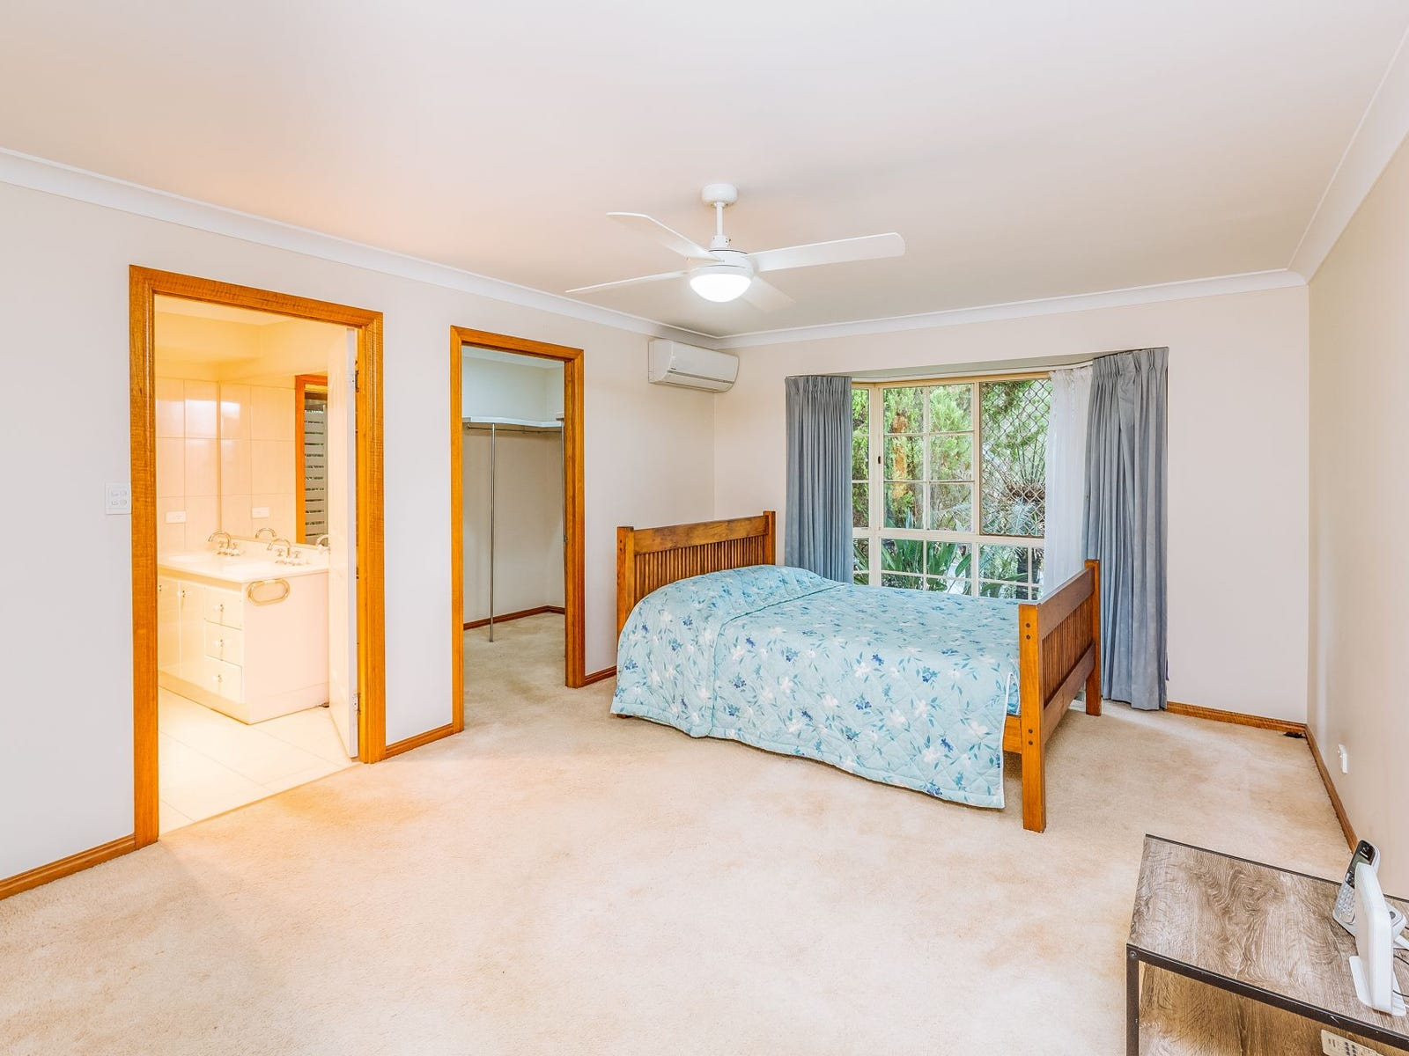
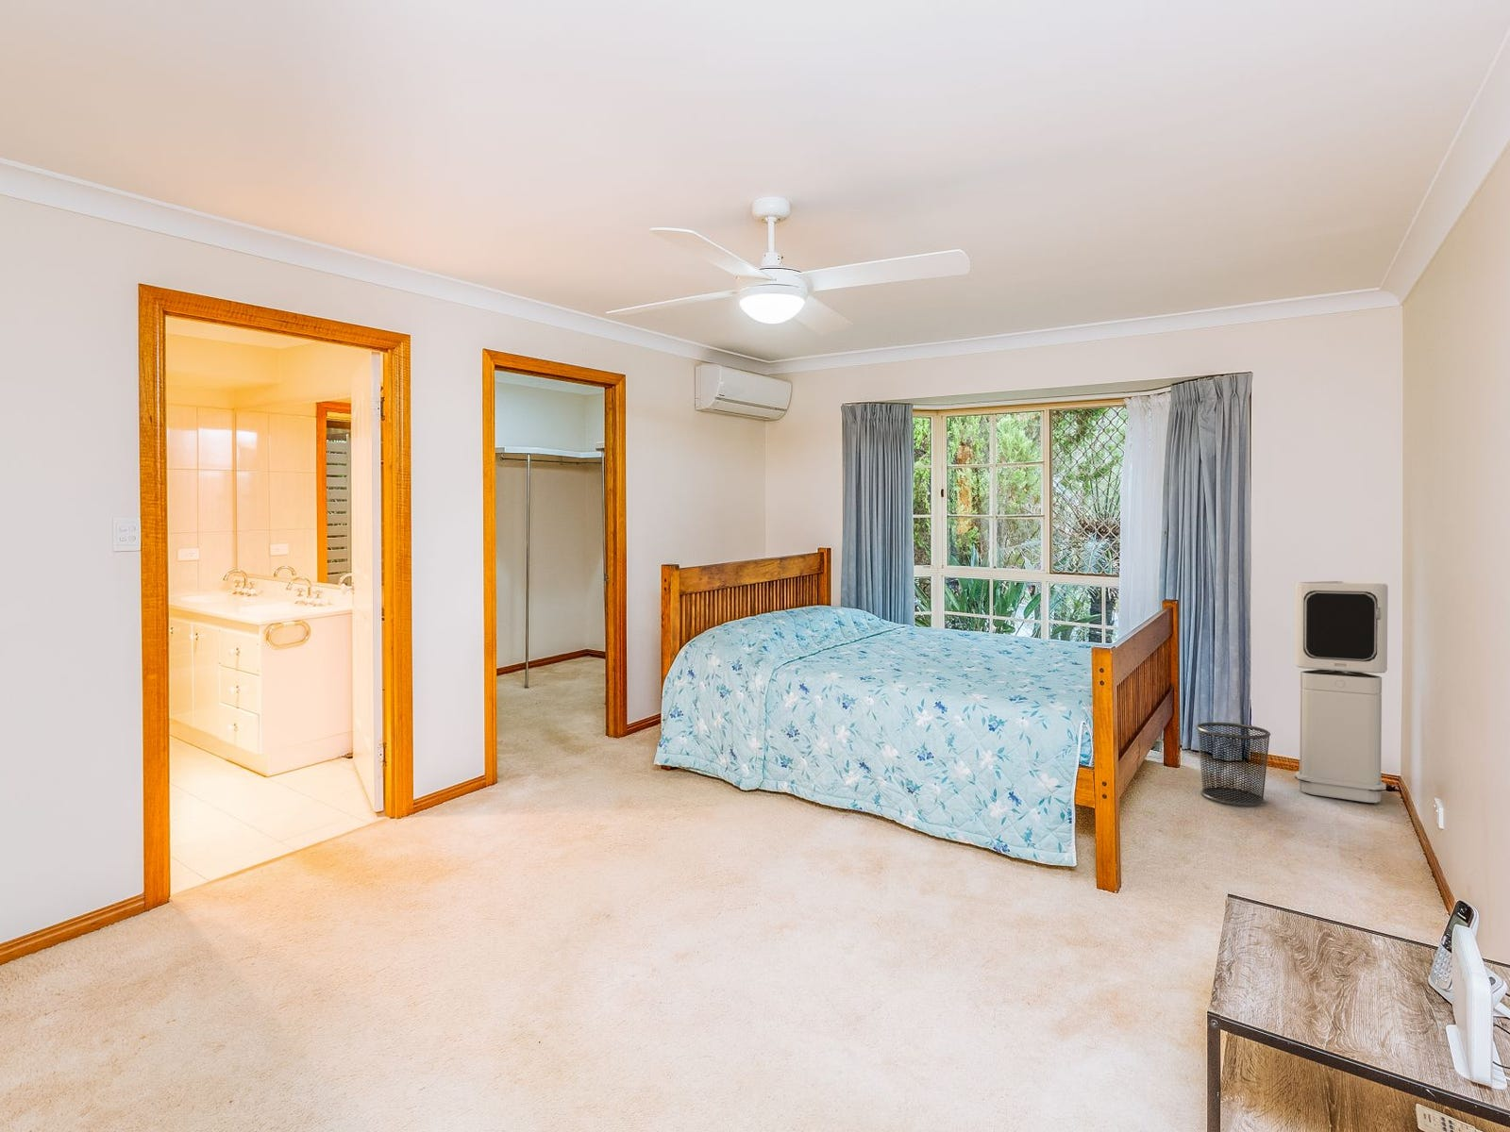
+ waste bin [1195,722,1271,806]
+ air purifier [1294,580,1389,804]
